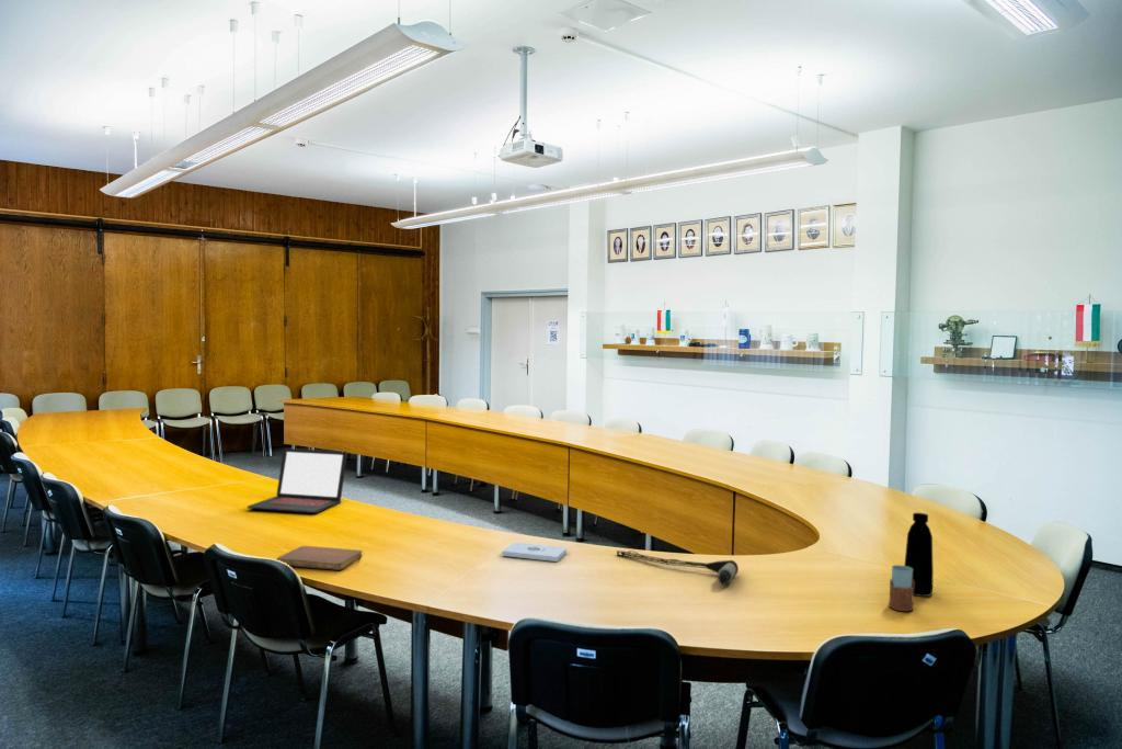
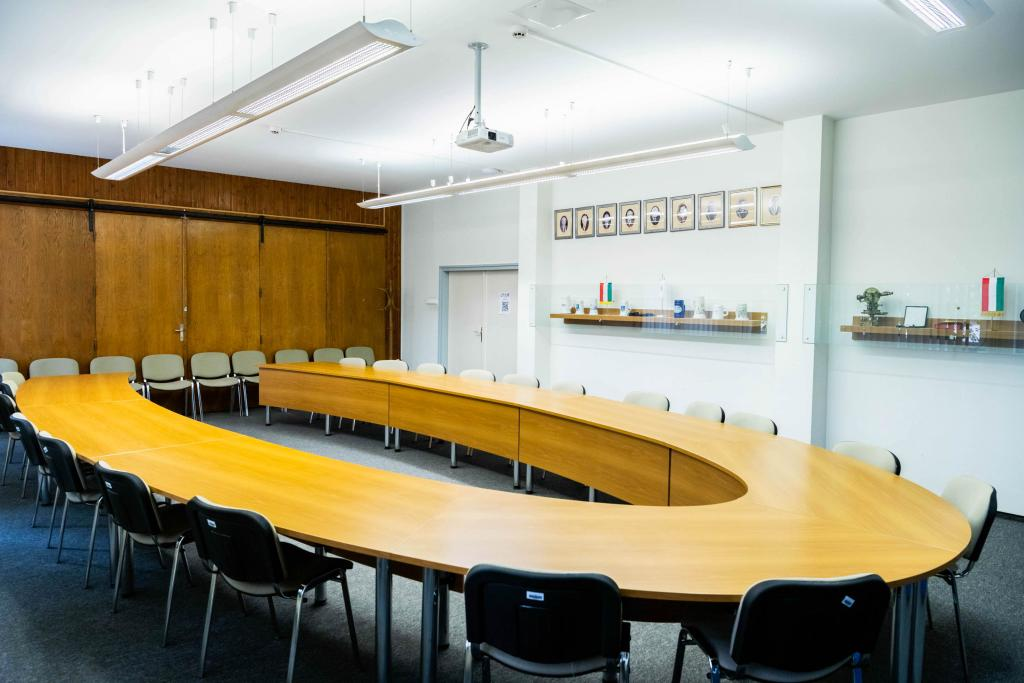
- microphone [616,549,740,586]
- notepad [501,542,568,563]
- bottle [903,512,935,598]
- drinking glass [888,564,915,612]
- laptop [247,447,348,514]
- notebook [275,545,364,571]
